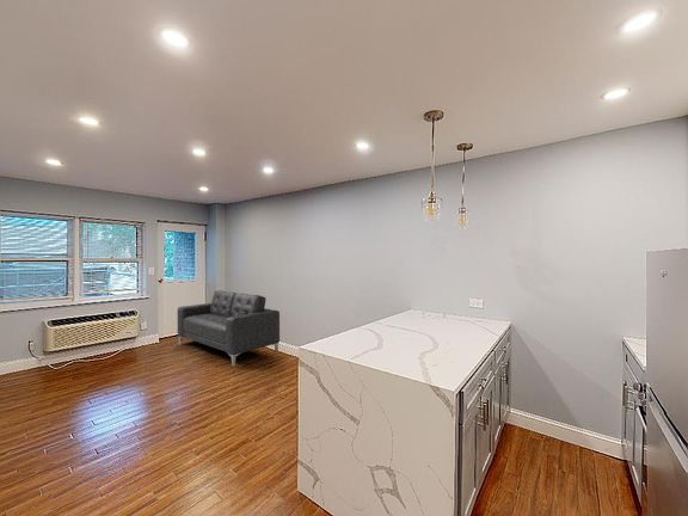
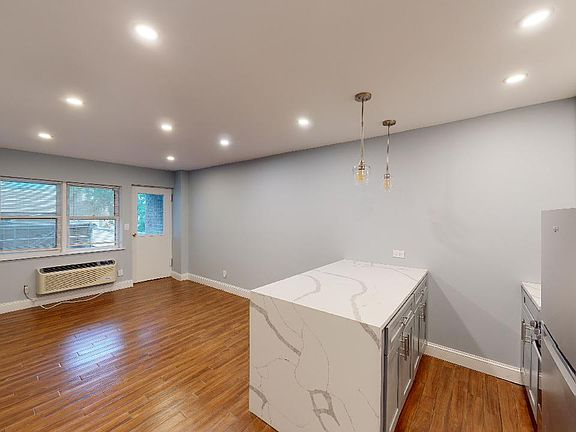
- sofa [177,289,281,368]
